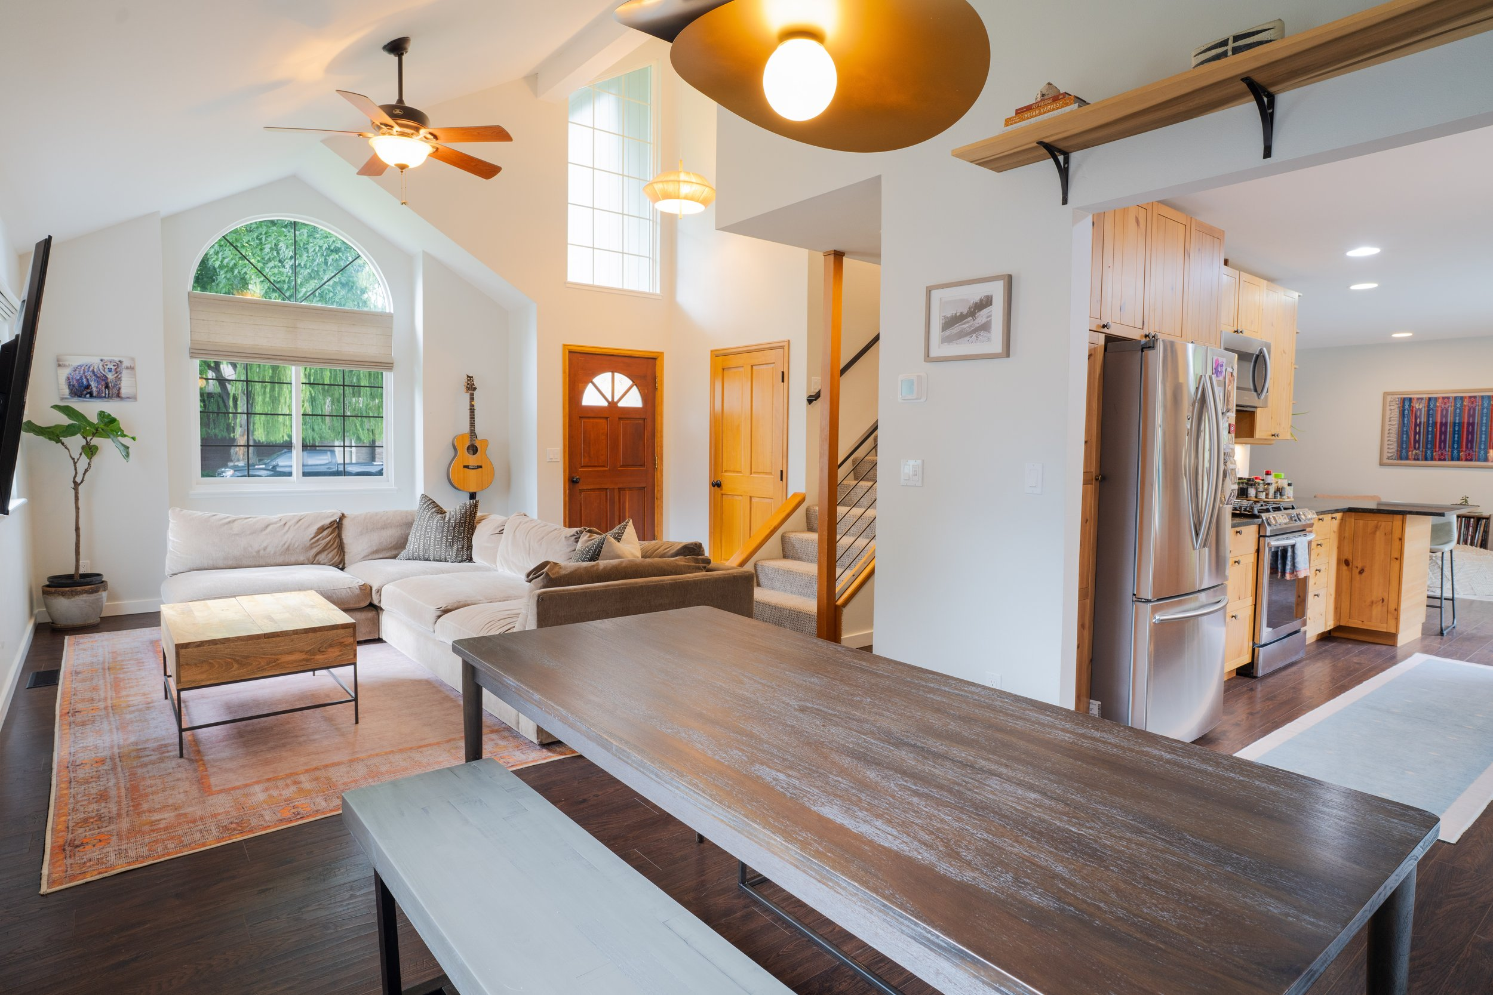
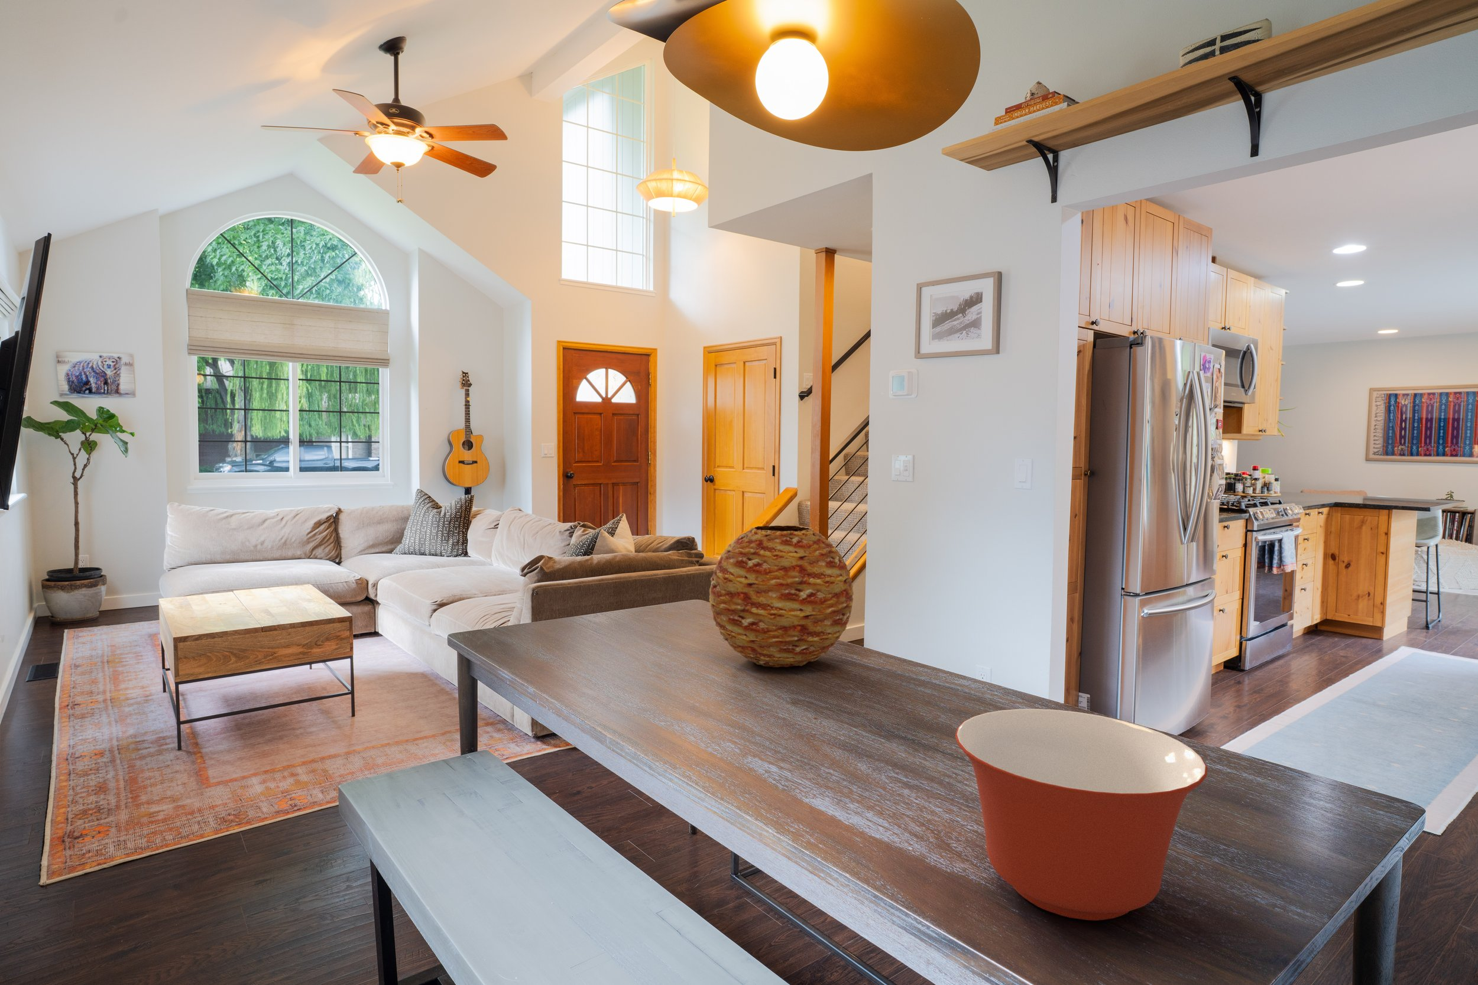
+ mixing bowl [955,708,1207,921]
+ vase [709,524,854,667]
